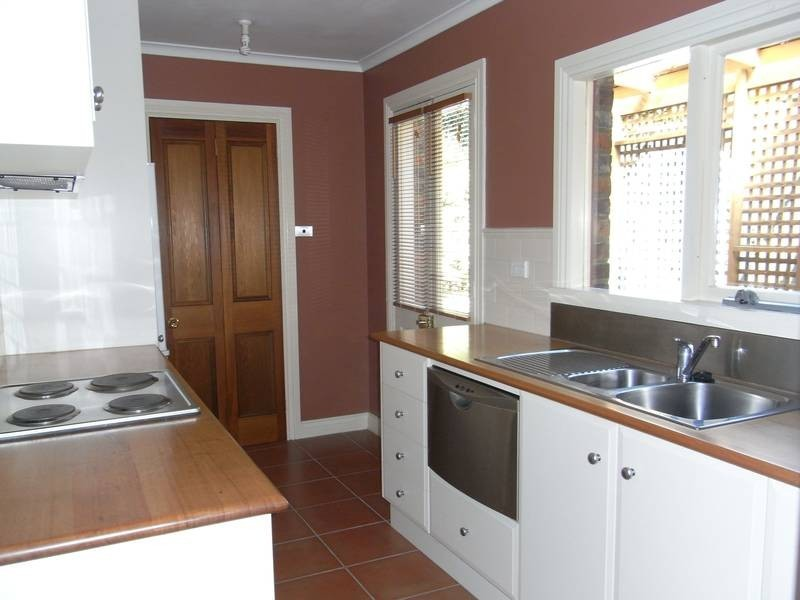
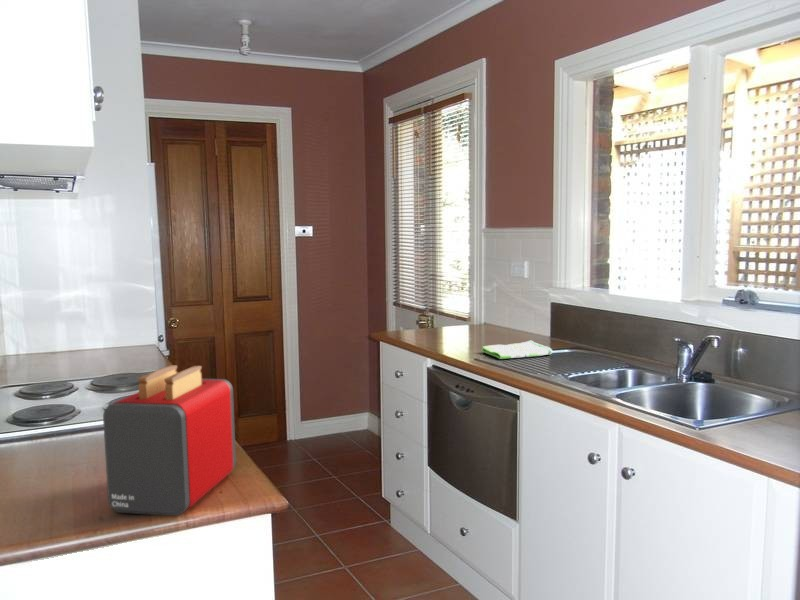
+ dish towel [481,339,553,360]
+ toaster [102,364,237,517]
